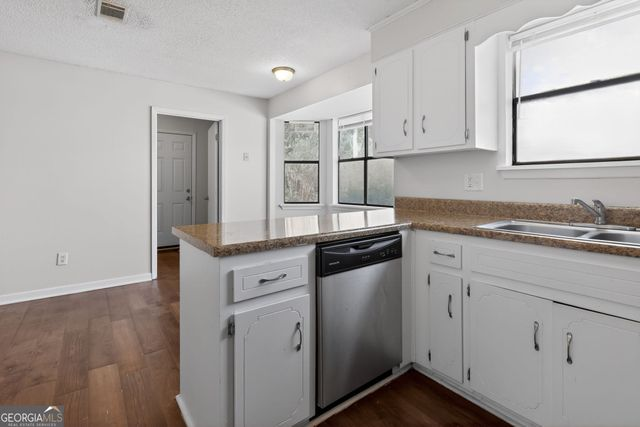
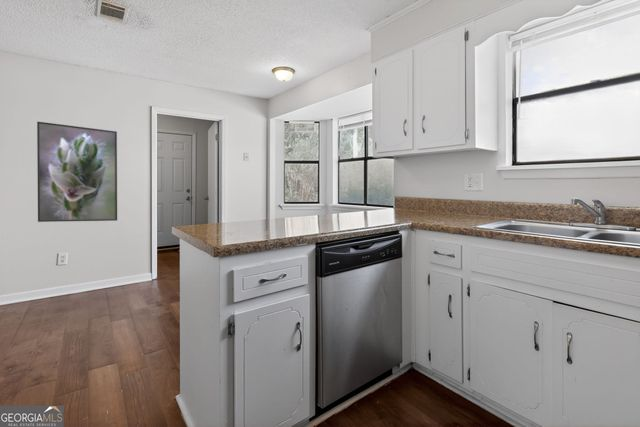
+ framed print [36,121,118,223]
